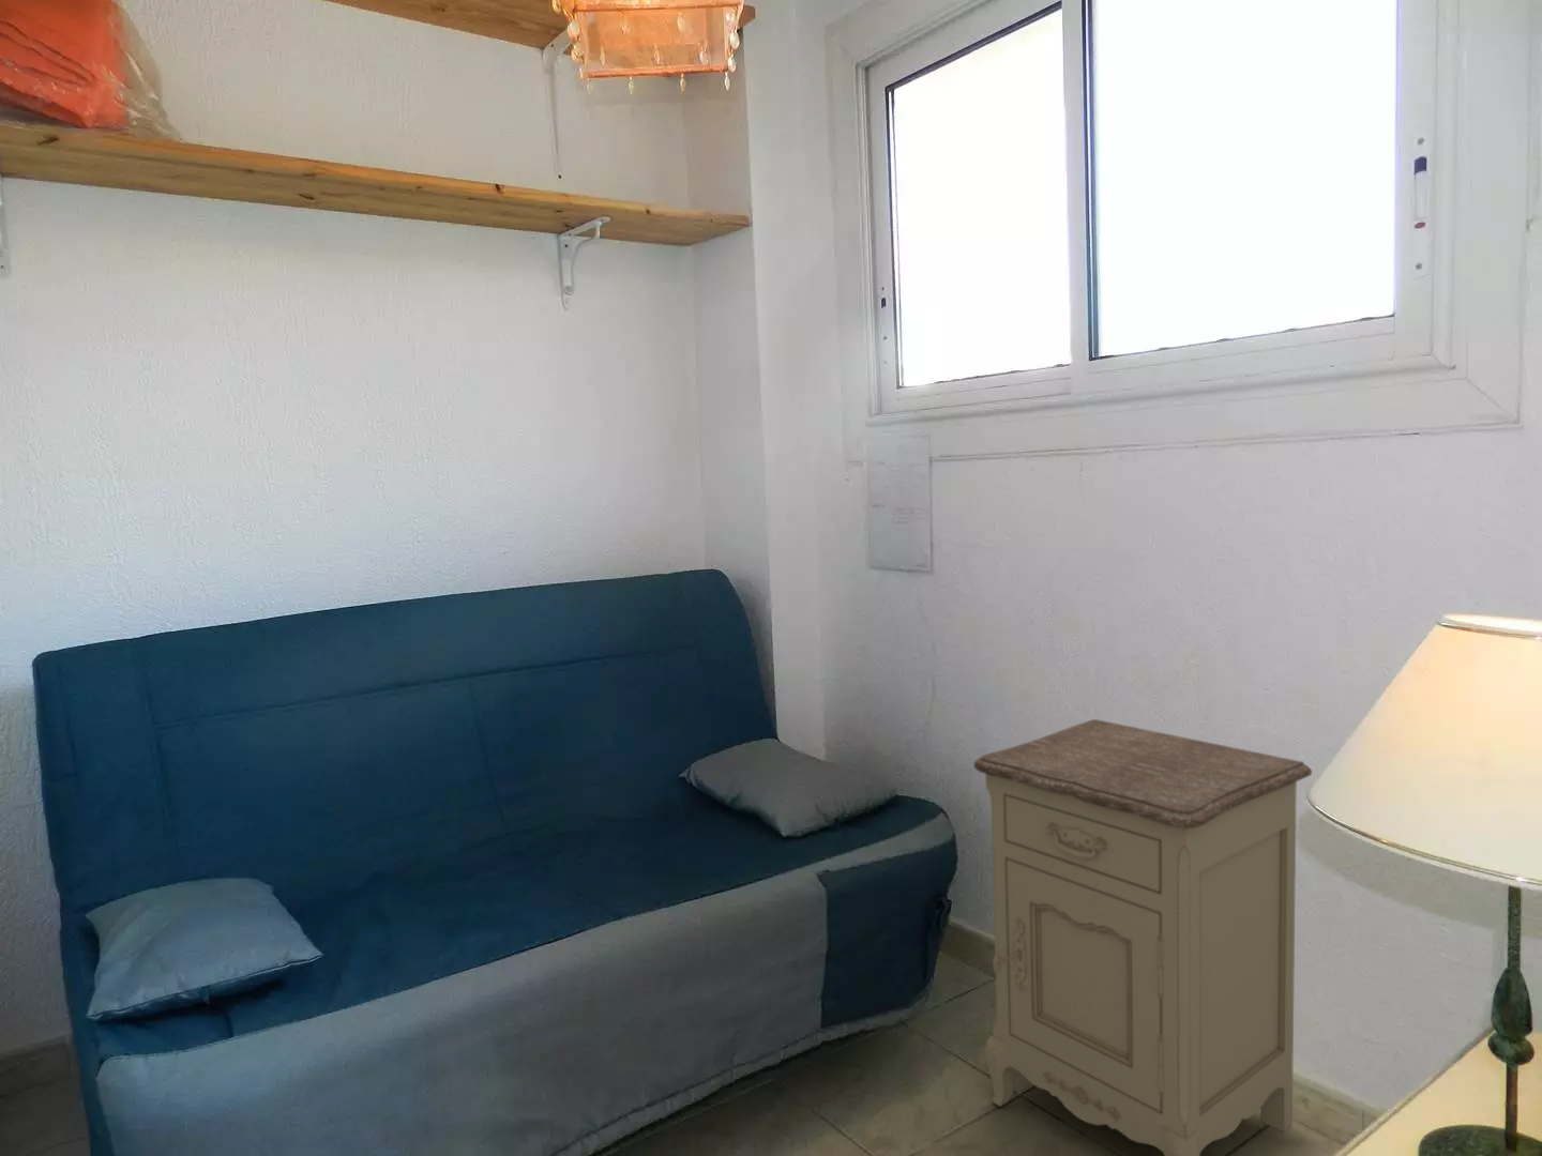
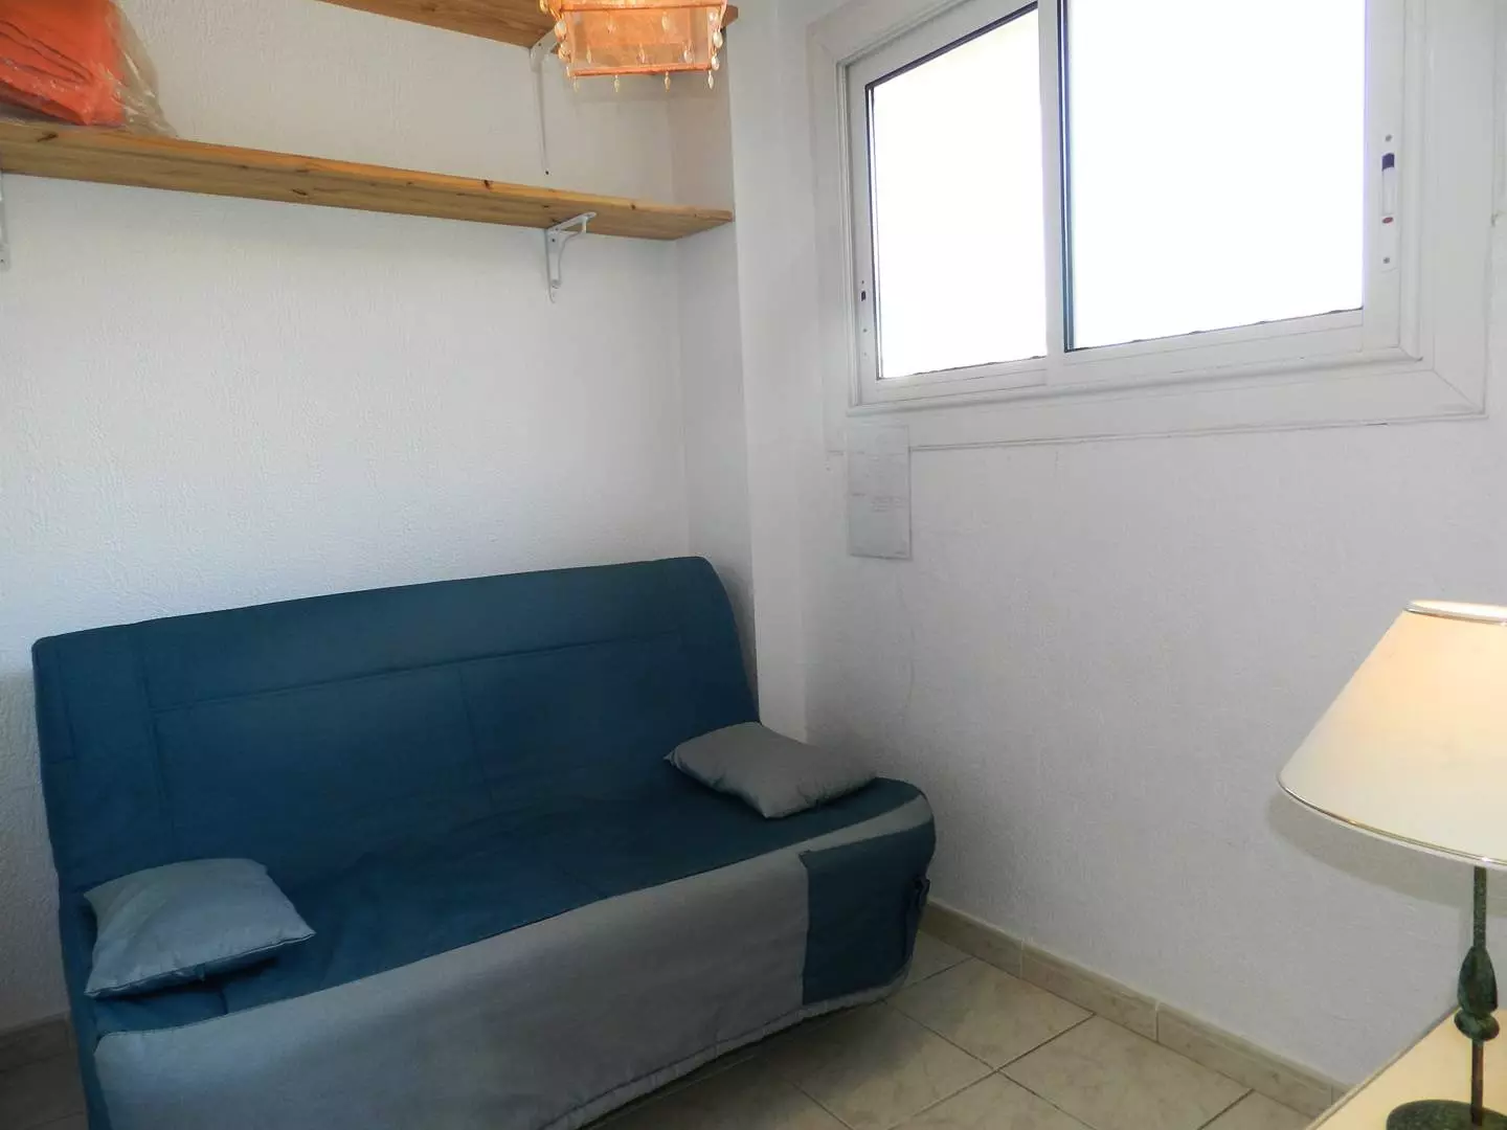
- nightstand [973,718,1313,1156]
